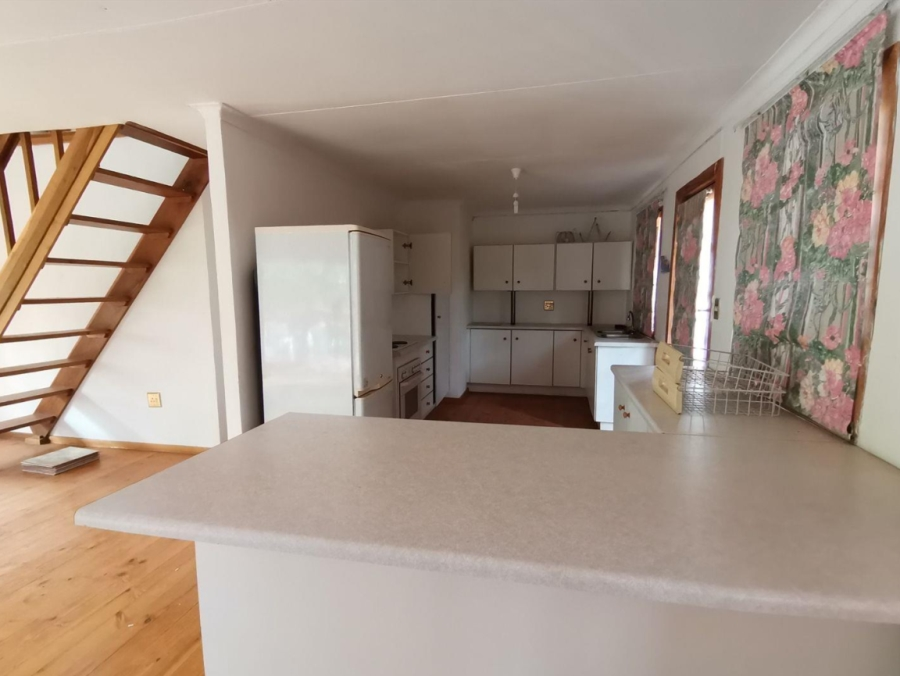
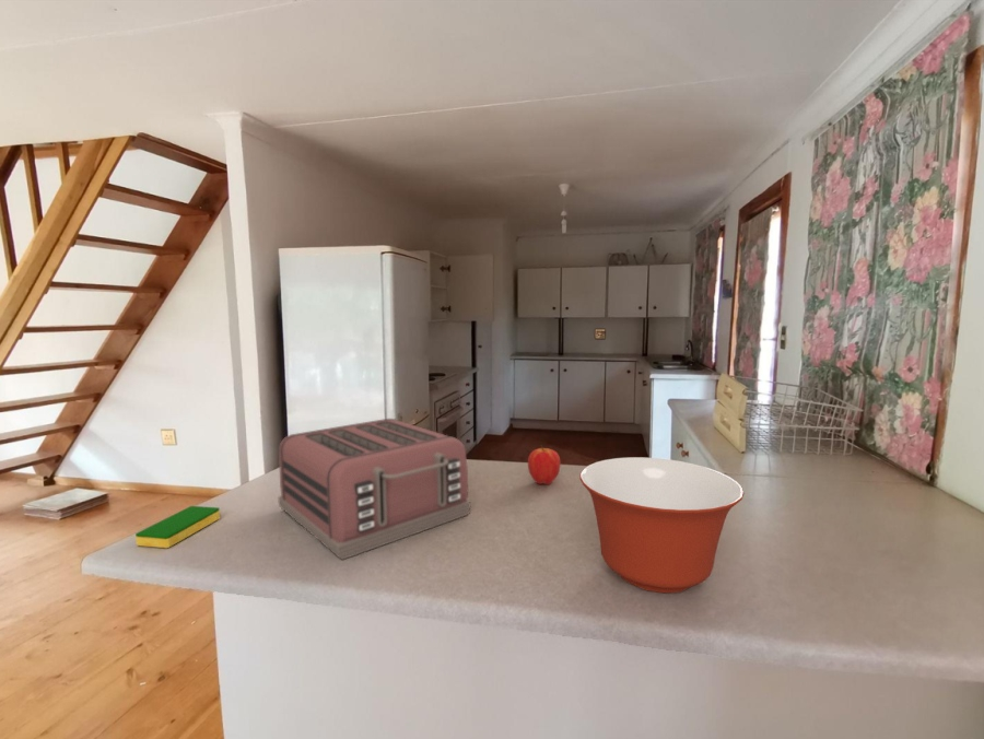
+ dish sponge [134,505,221,549]
+ apple [527,444,562,485]
+ mixing bowl [579,456,745,594]
+ toaster [277,418,471,561]
